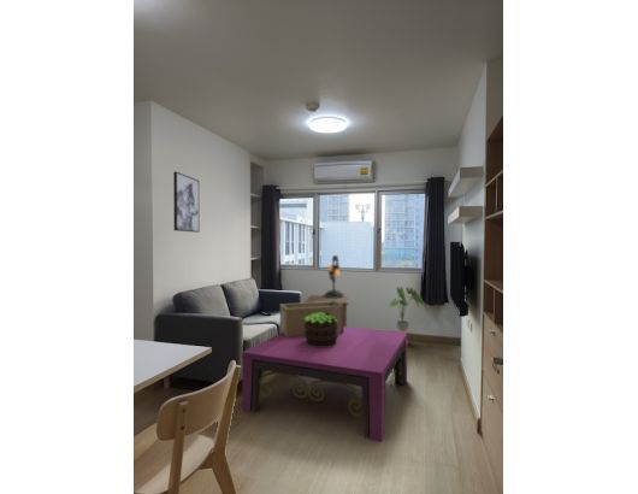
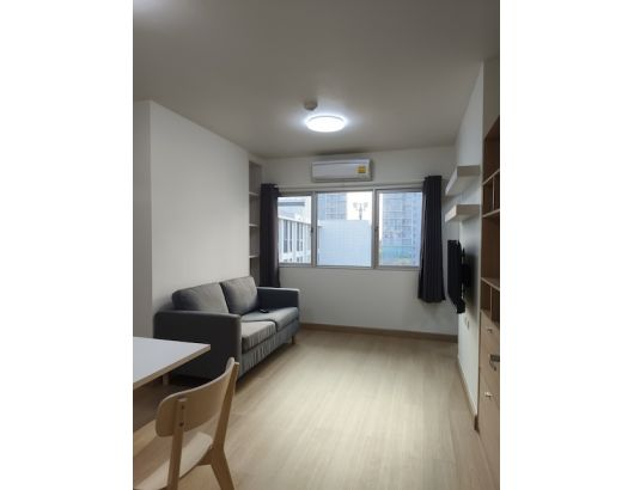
- table lamp [323,254,345,298]
- decorative box [279,300,343,337]
- side table [303,294,350,327]
- potted plant [305,312,338,347]
- coffee table [241,327,408,442]
- house plant [388,286,424,346]
- wall art [172,171,201,234]
